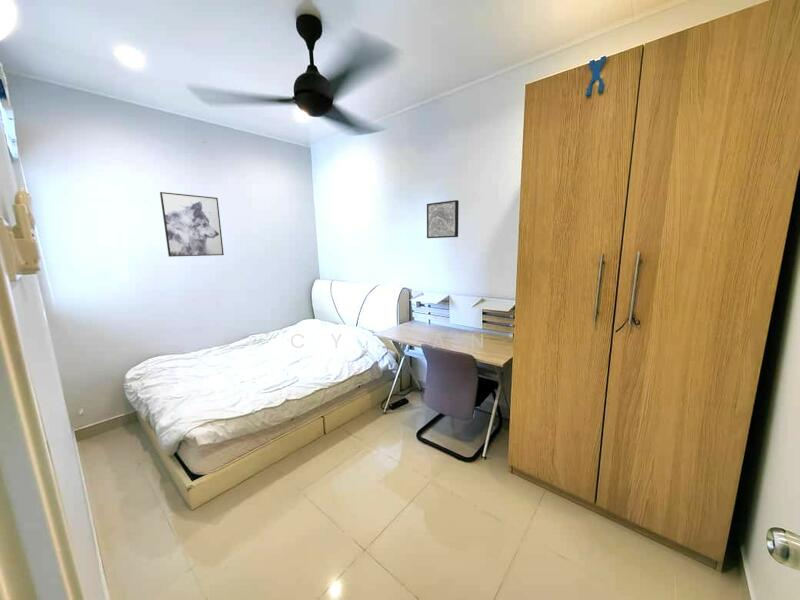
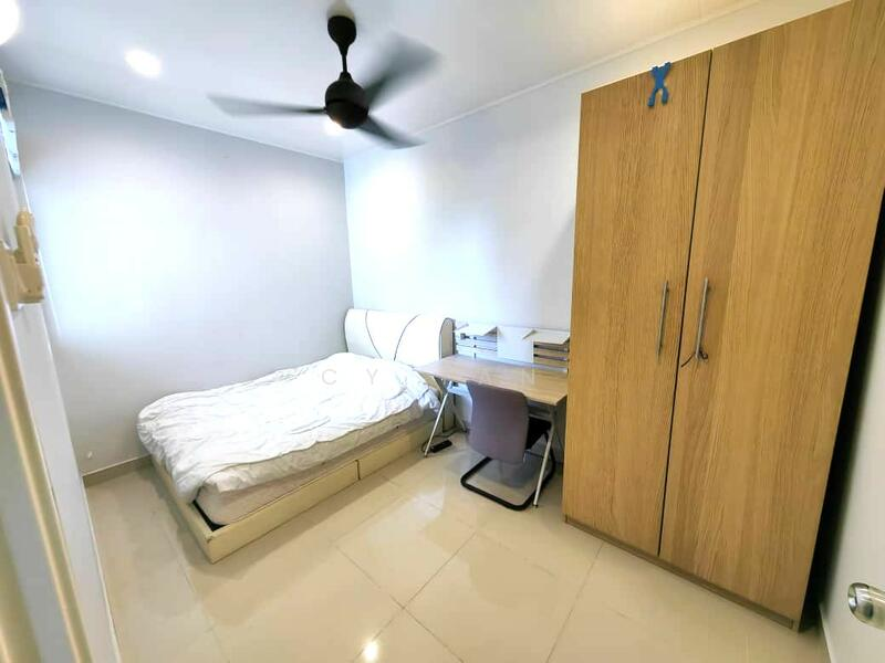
- wall art [159,191,225,258]
- wall art [426,199,460,239]
